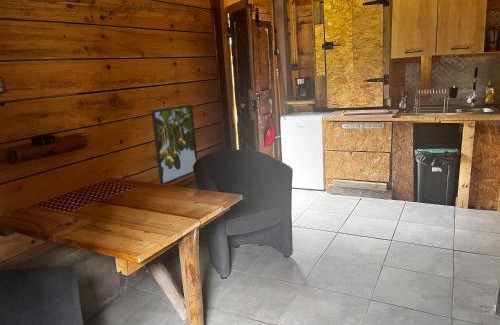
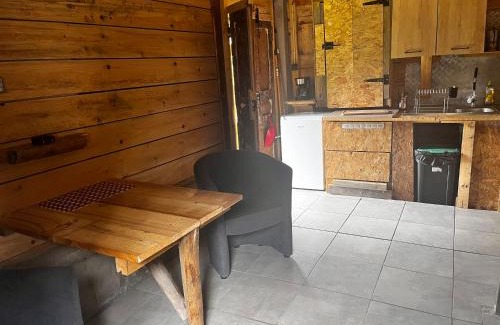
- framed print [150,104,199,186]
